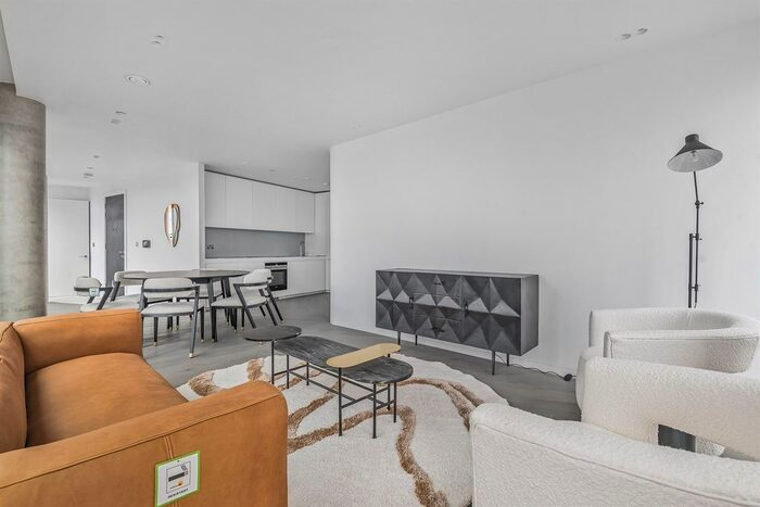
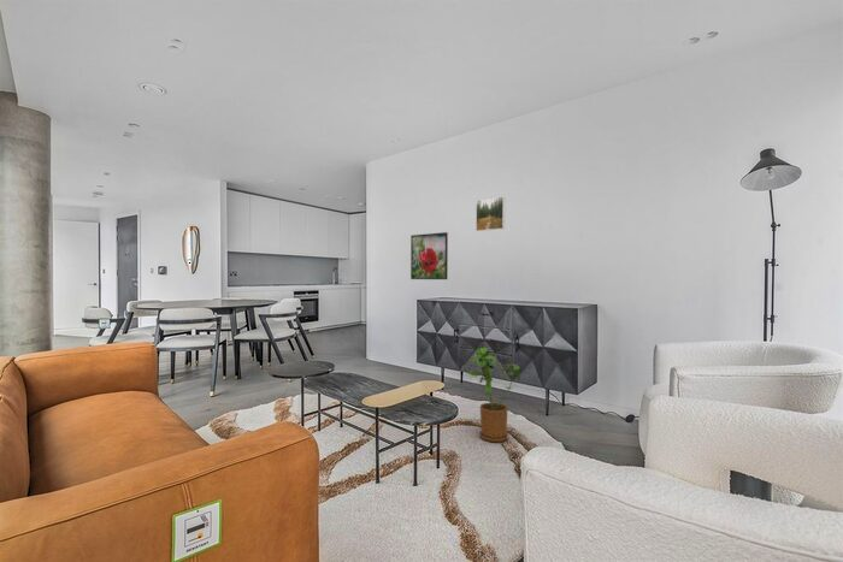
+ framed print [474,196,506,232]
+ house plant [464,347,523,443]
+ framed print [409,231,449,280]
